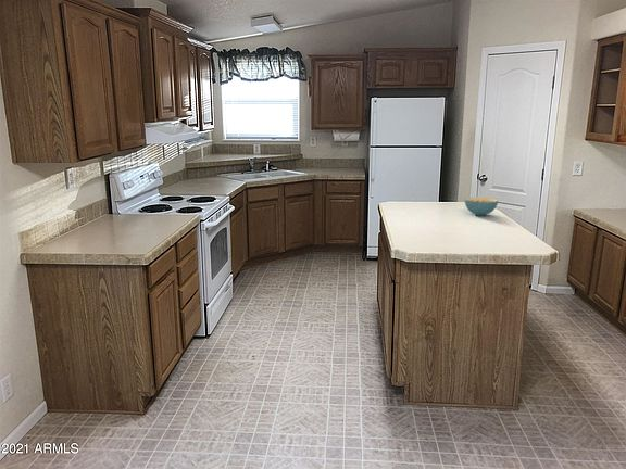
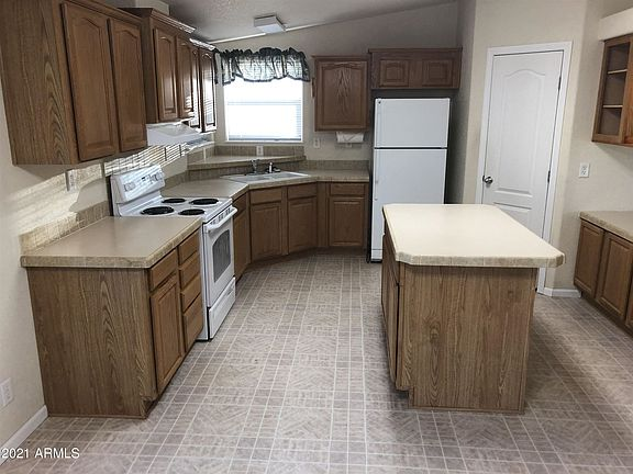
- cereal bowl [464,197,499,217]
